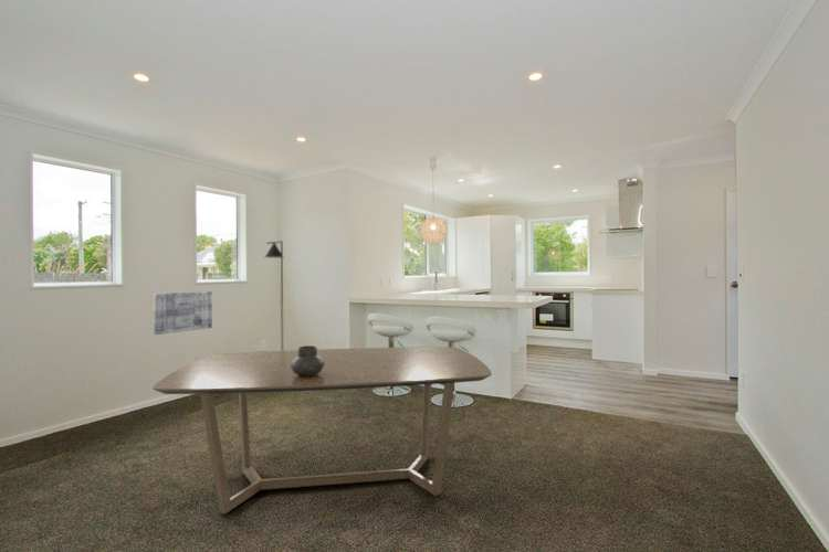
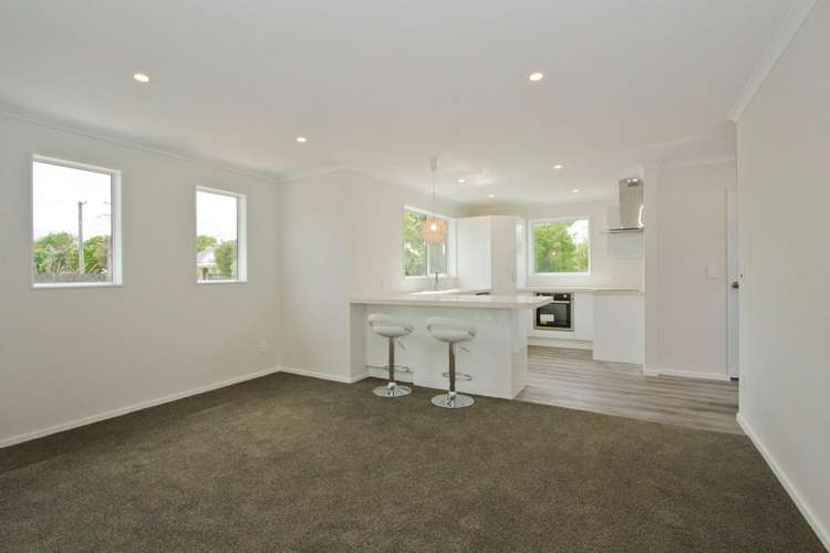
- floor lamp [264,240,284,351]
- wall art [153,290,213,336]
- dining table [153,346,493,514]
- vase [291,344,325,376]
